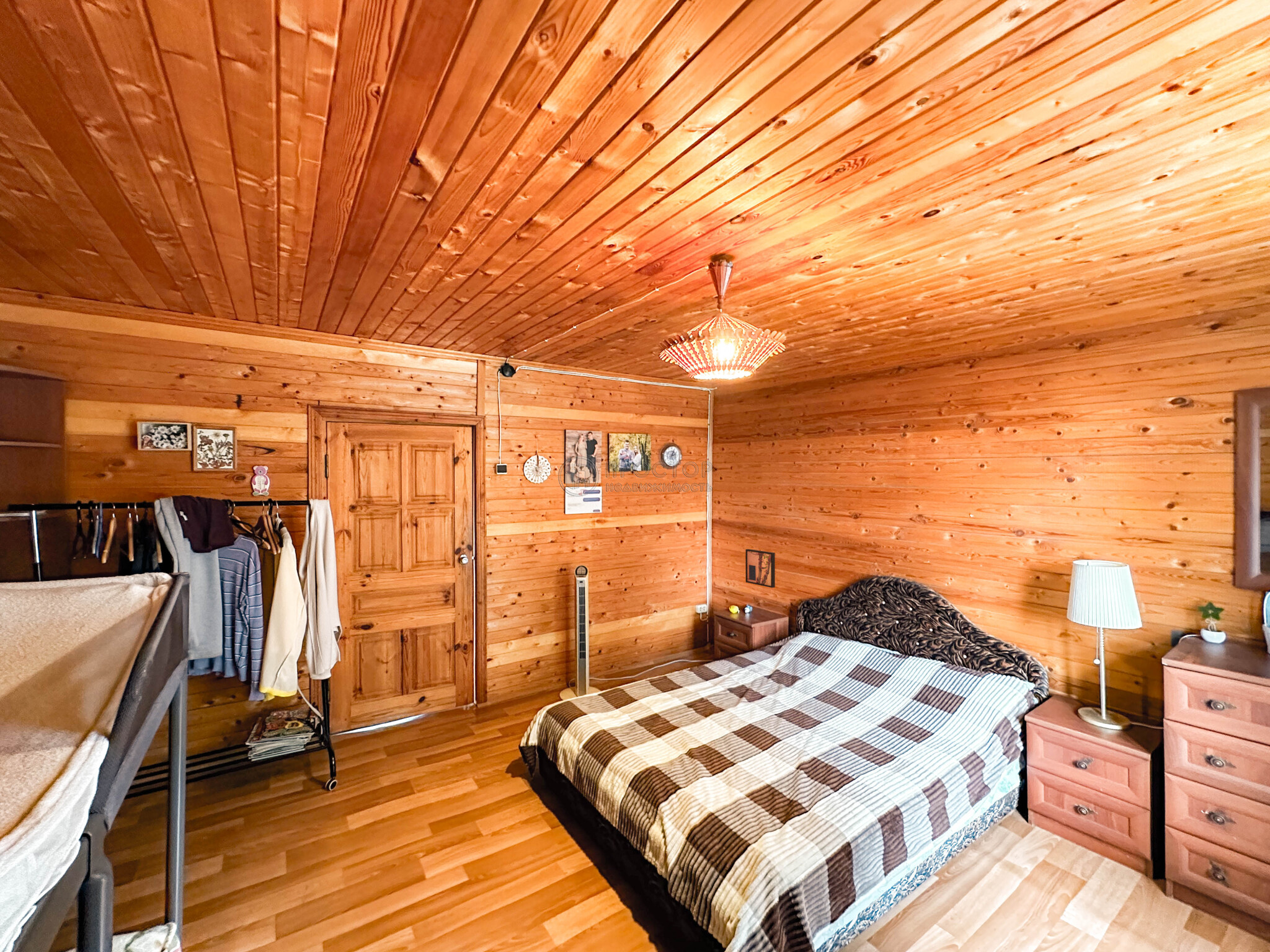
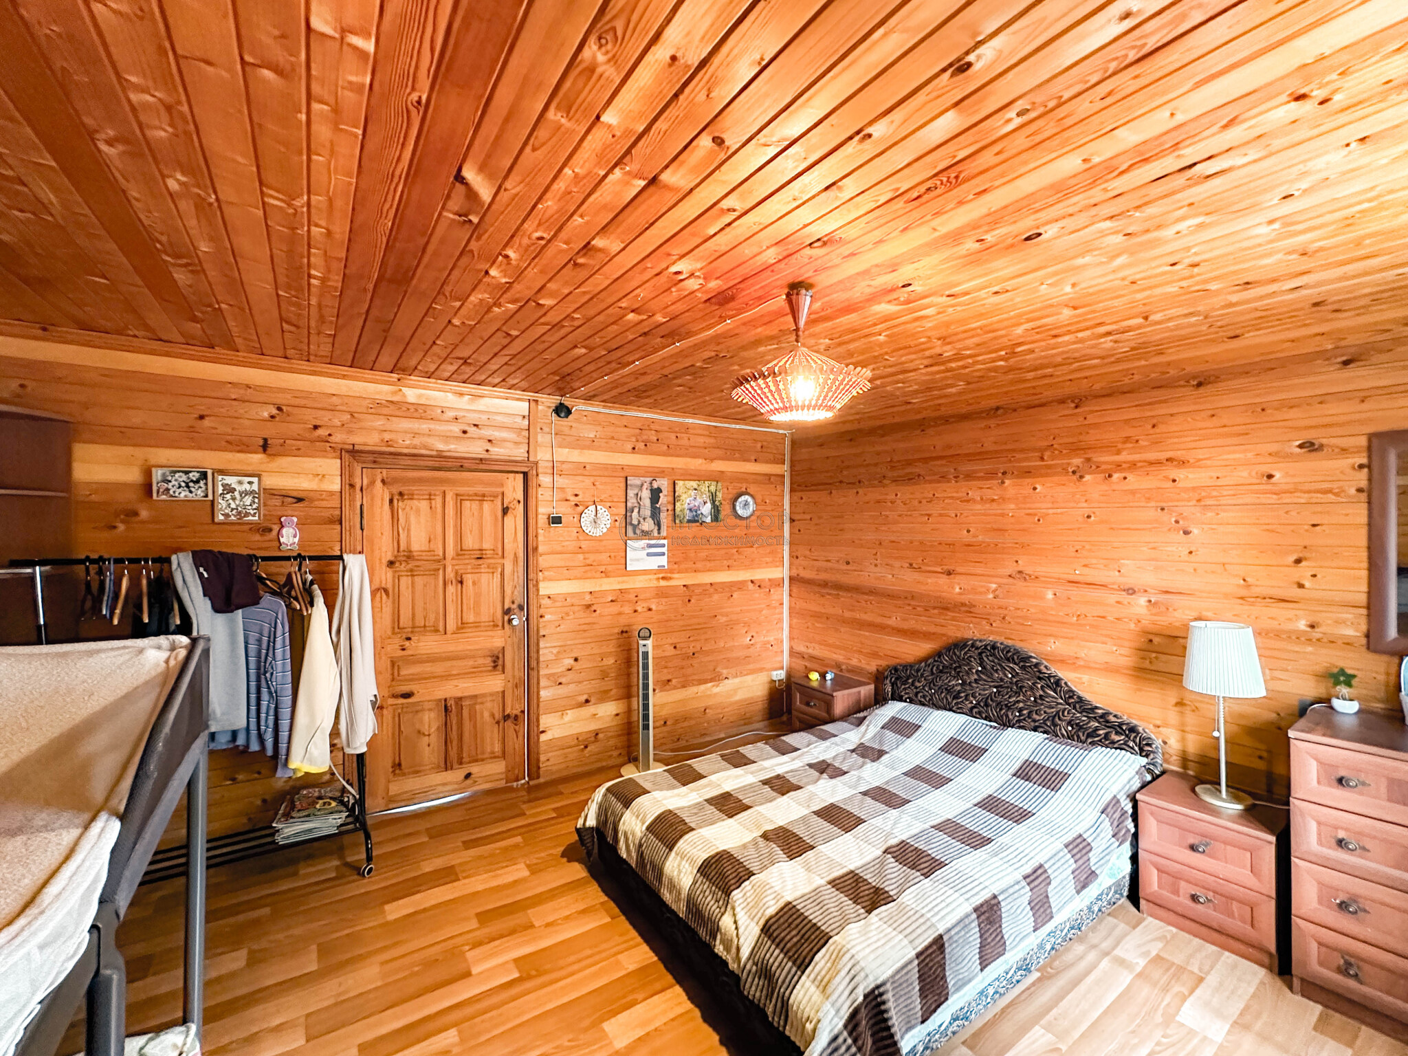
- wall art [745,549,776,588]
